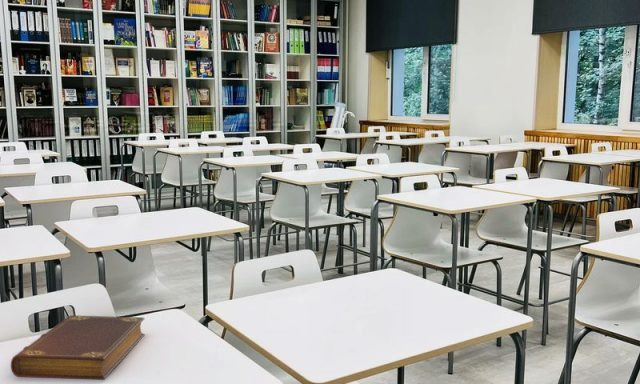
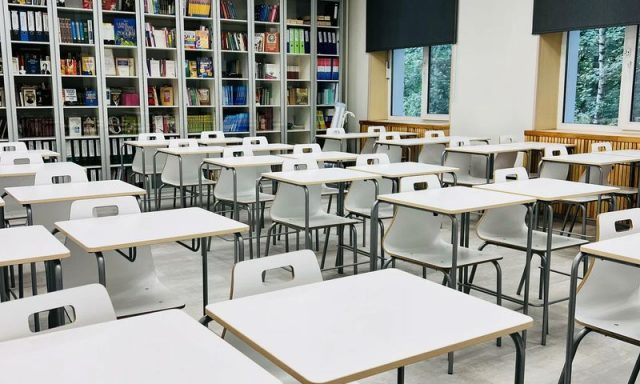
- book [10,314,146,381]
